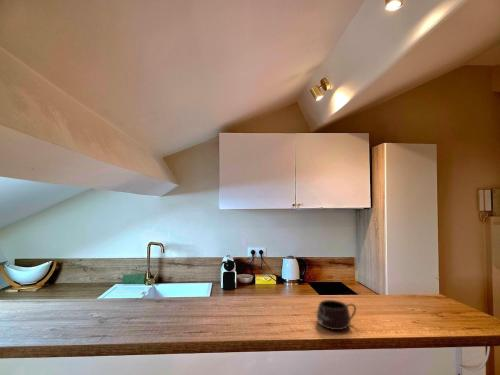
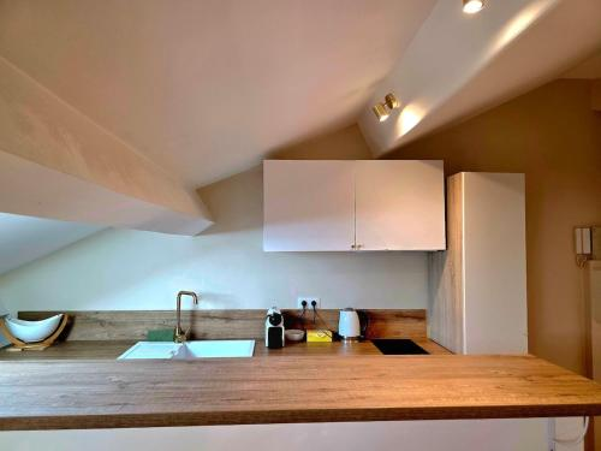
- mug [316,299,357,331]
